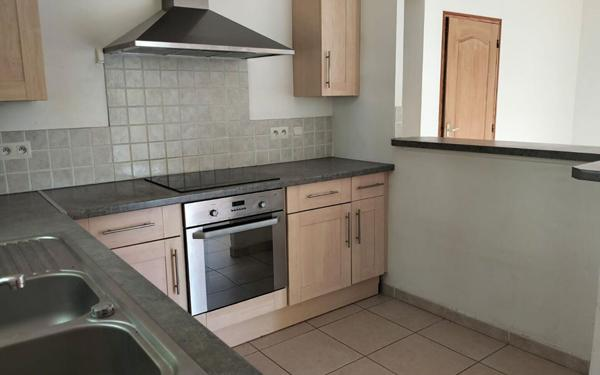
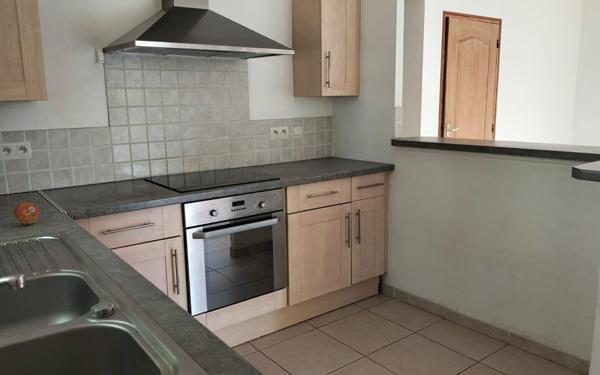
+ fruit [13,201,40,225]
